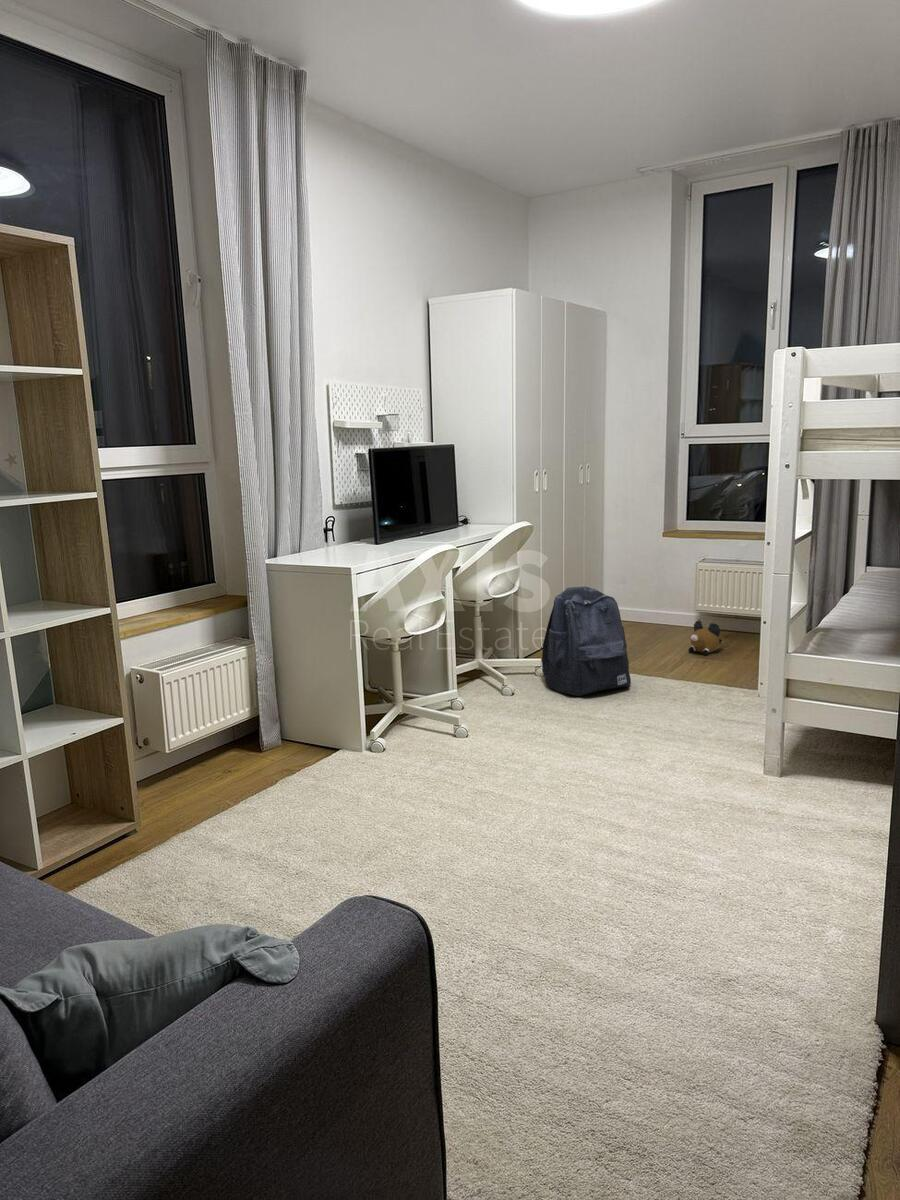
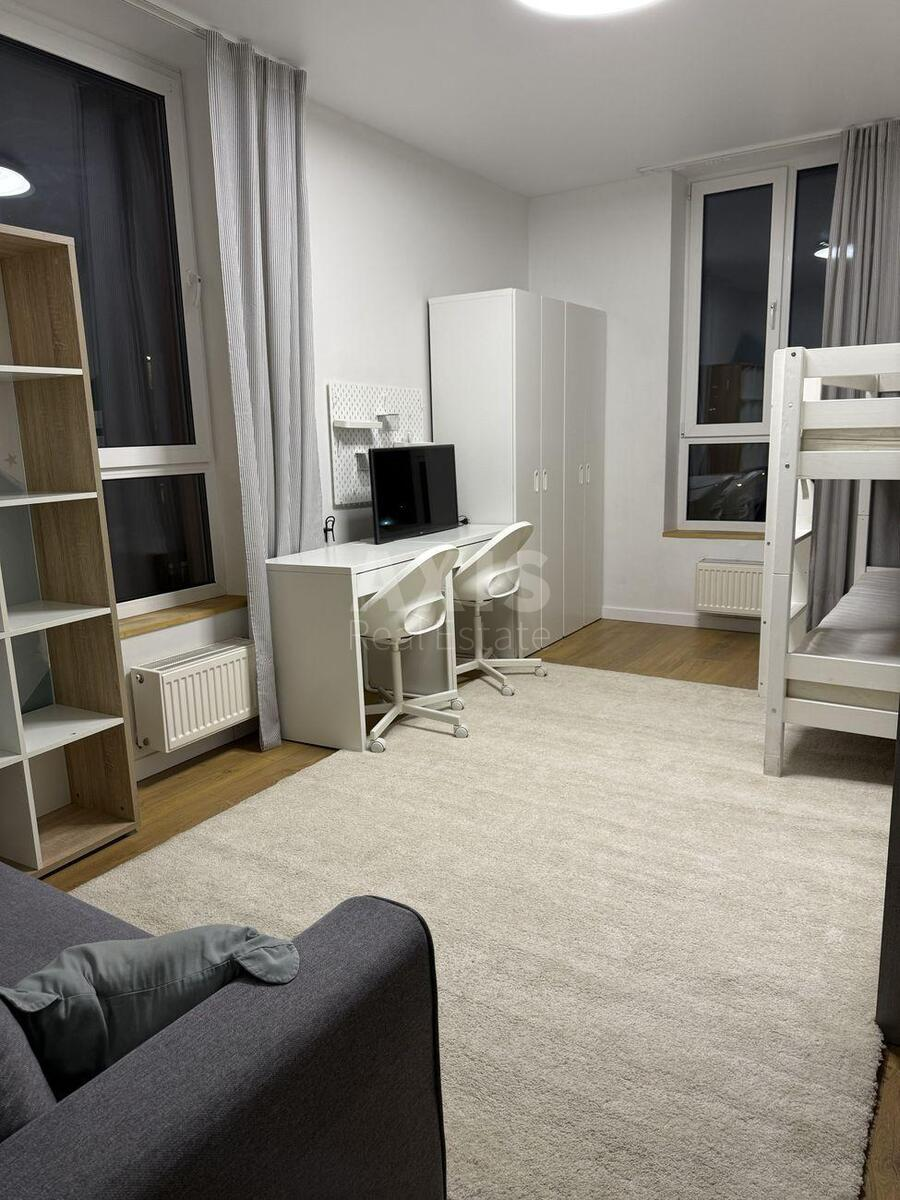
- backpack [541,586,632,697]
- plush toy [687,620,722,657]
